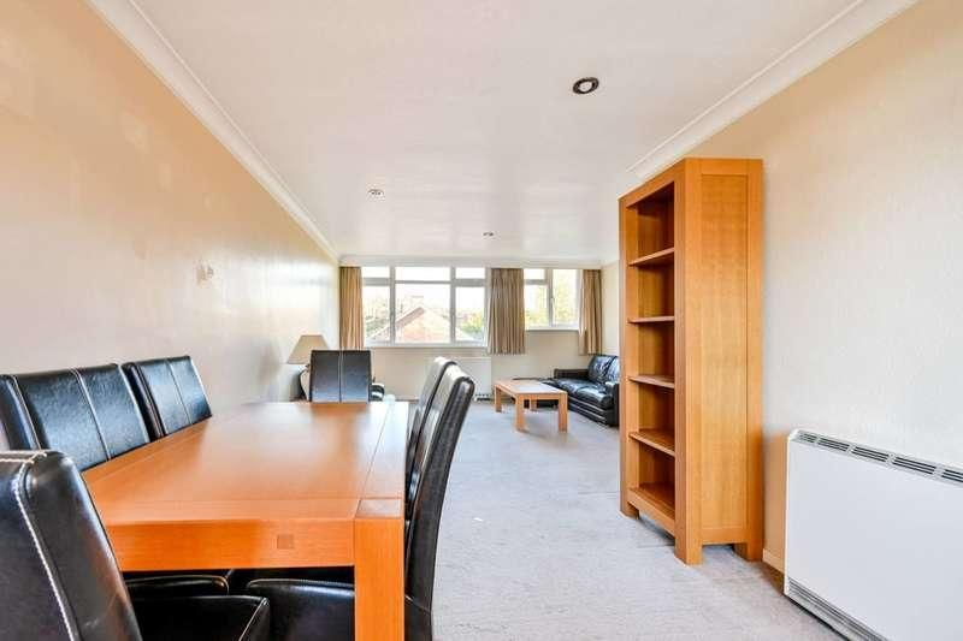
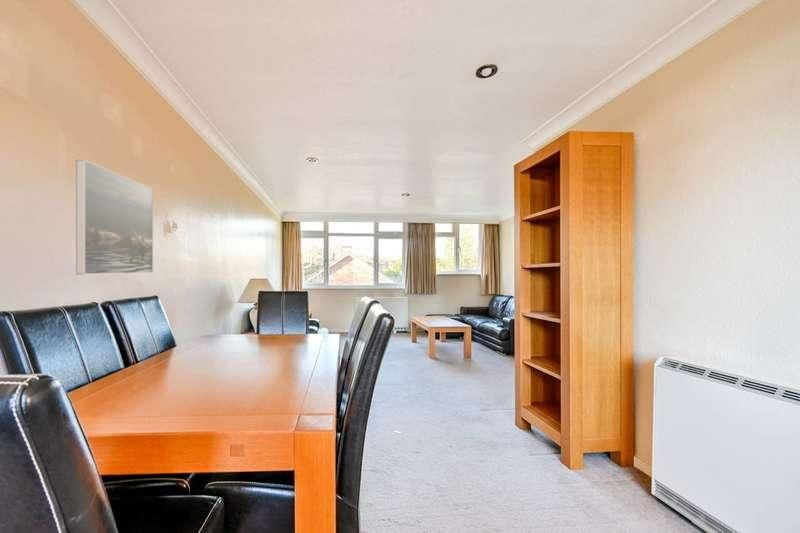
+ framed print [75,159,154,276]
